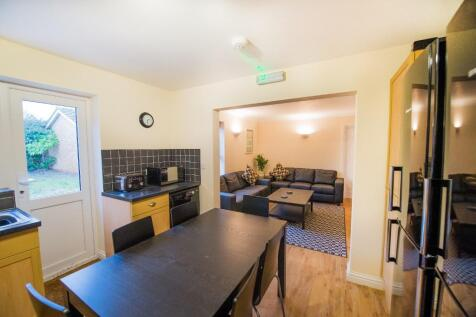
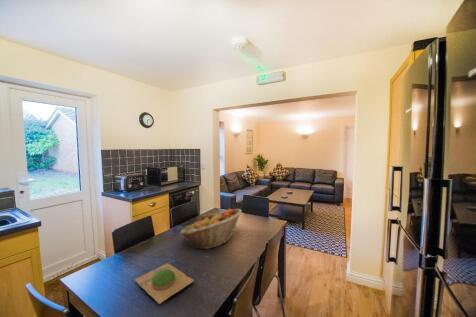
+ fruit basket [179,208,243,250]
+ plant [134,262,195,305]
